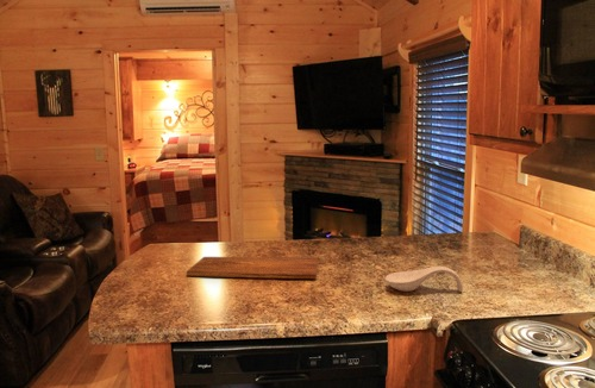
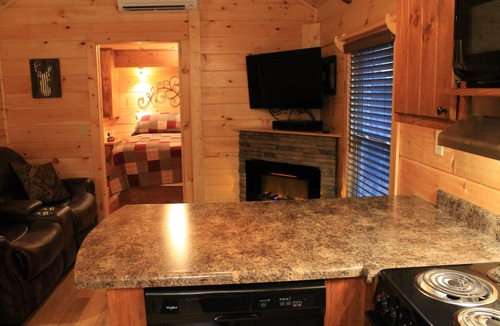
- spoon rest [384,265,464,293]
- cutting board [186,256,318,280]
